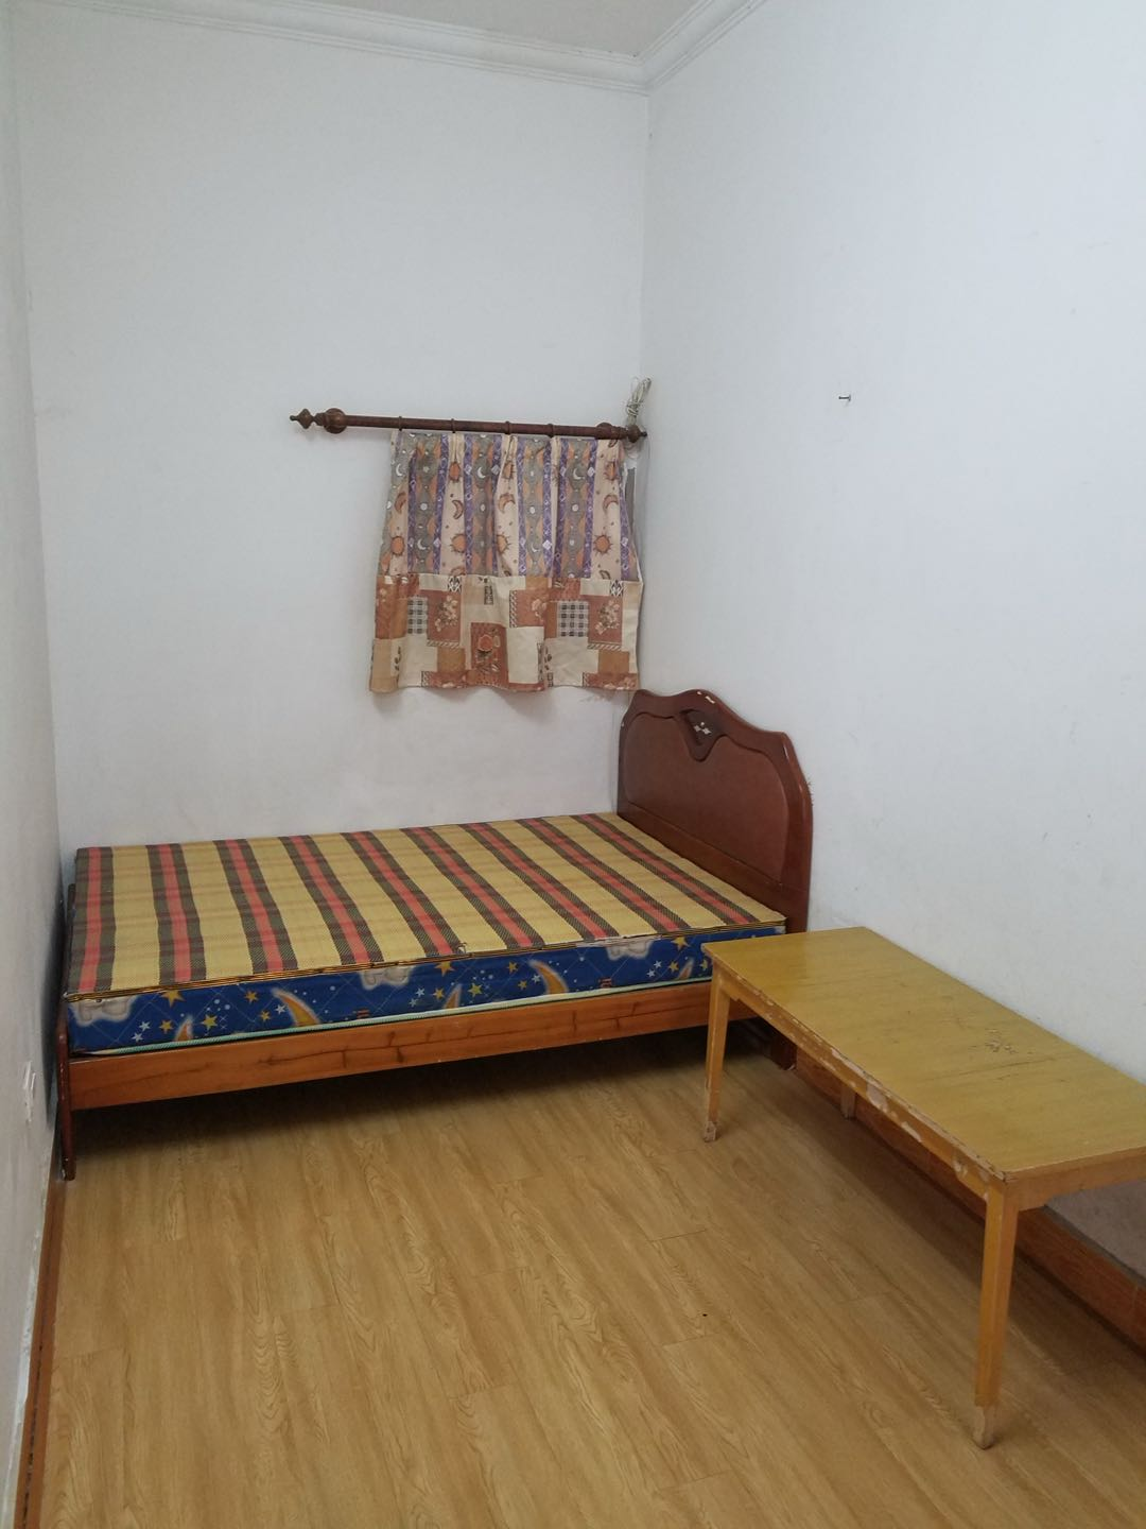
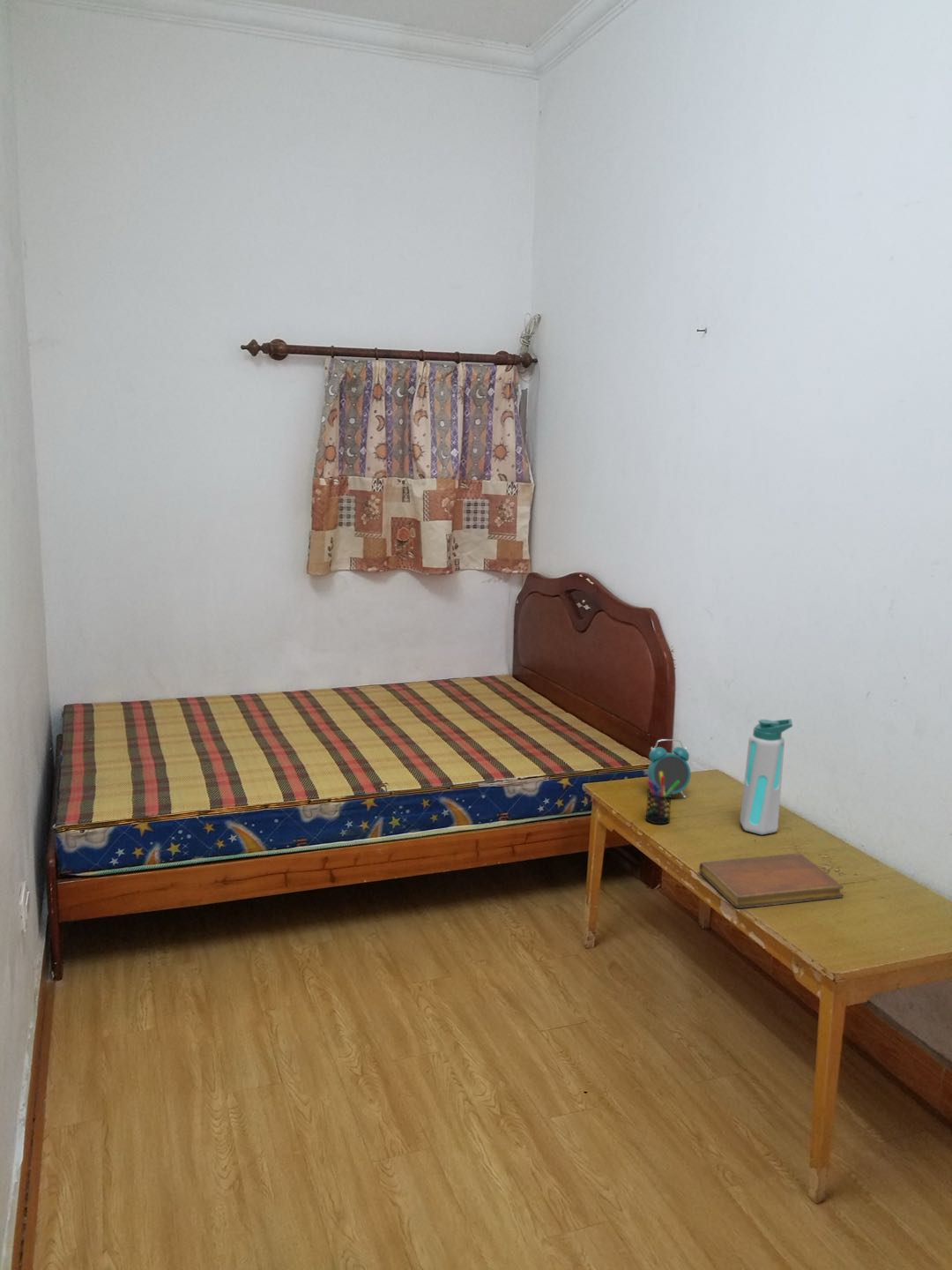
+ water bottle [739,718,793,835]
+ alarm clock [647,738,692,799]
+ notebook [698,852,844,909]
+ pen holder [644,772,680,826]
